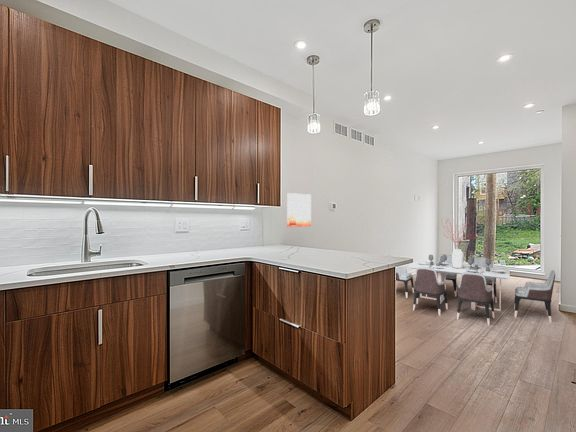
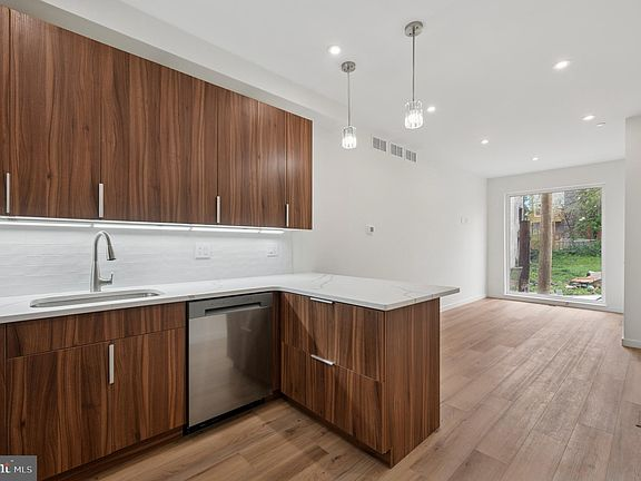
- dining table [388,211,556,326]
- wall art [286,192,312,228]
